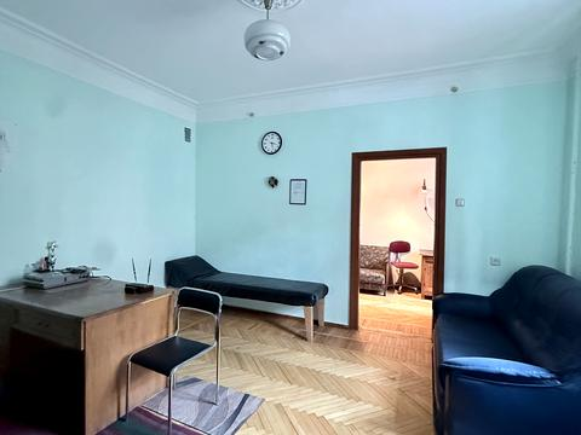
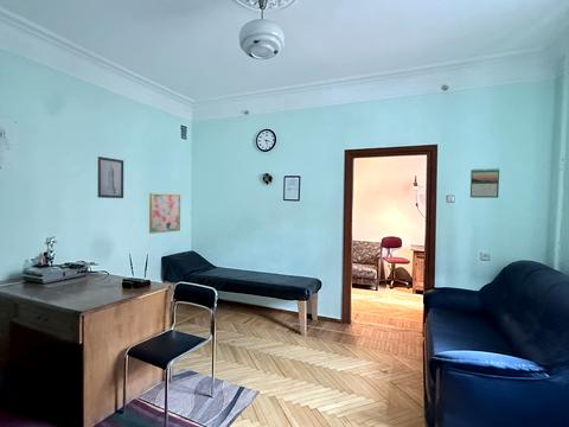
+ wall art [96,155,124,199]
+ calendar [469,167,500,199]
+ wall art [148,192,181,235]
